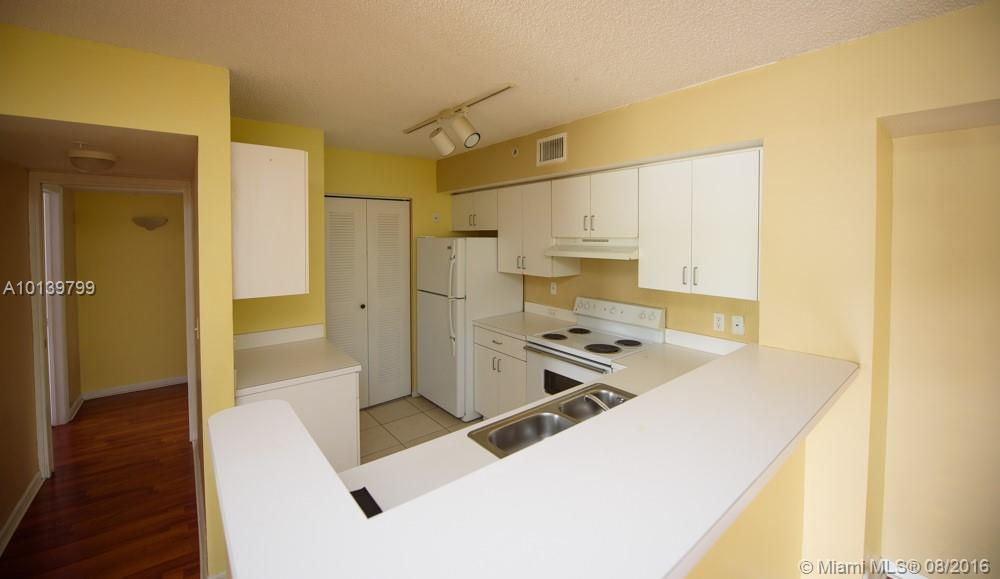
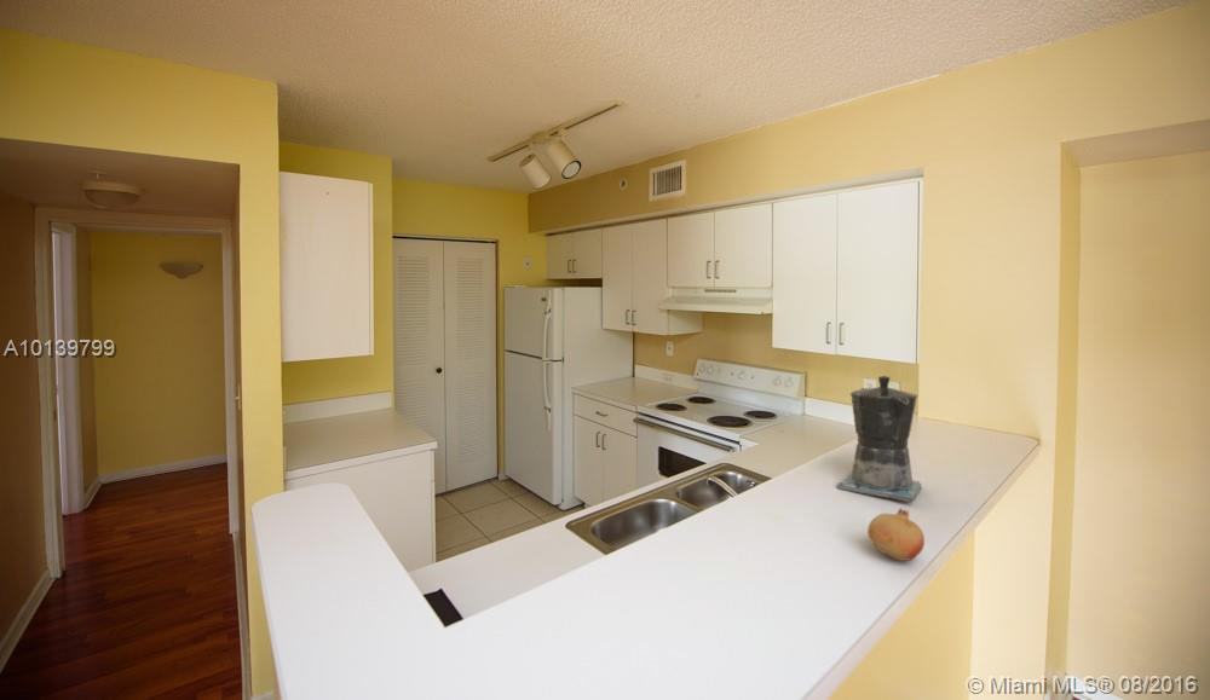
+ fruit [866,507,926,562]
+ coffee maker [836,375,923,503]
